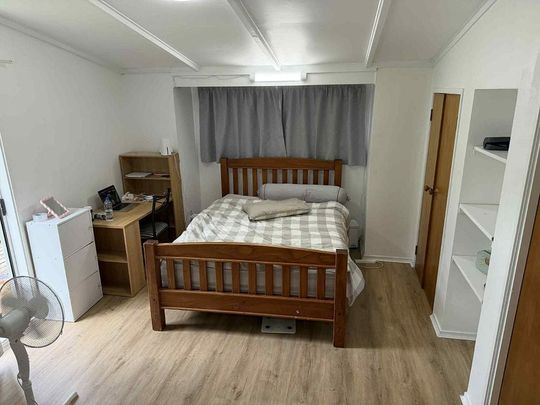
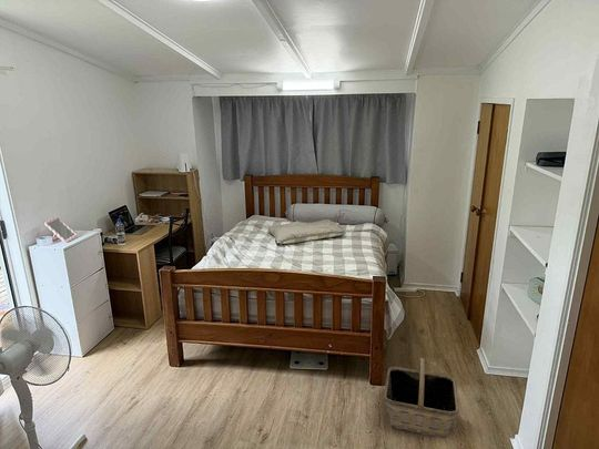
+ basket [383,357,460,439]
